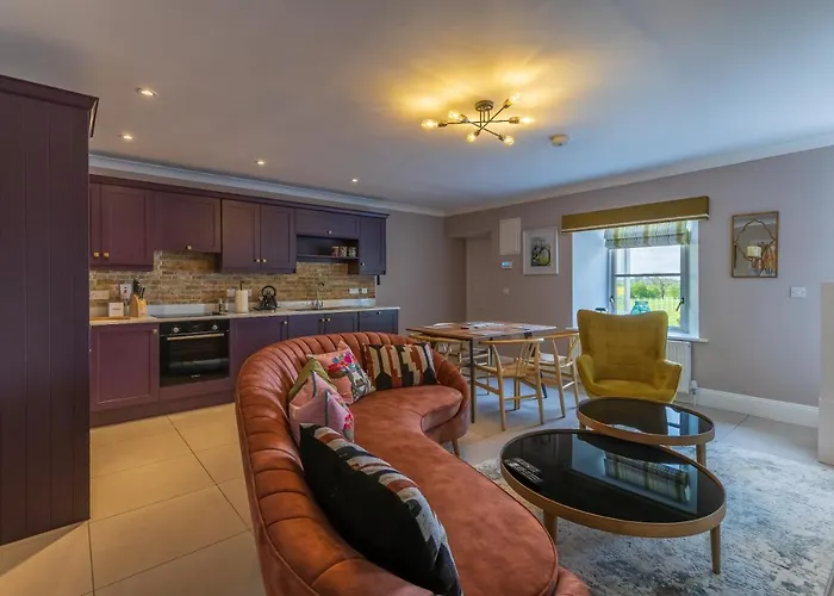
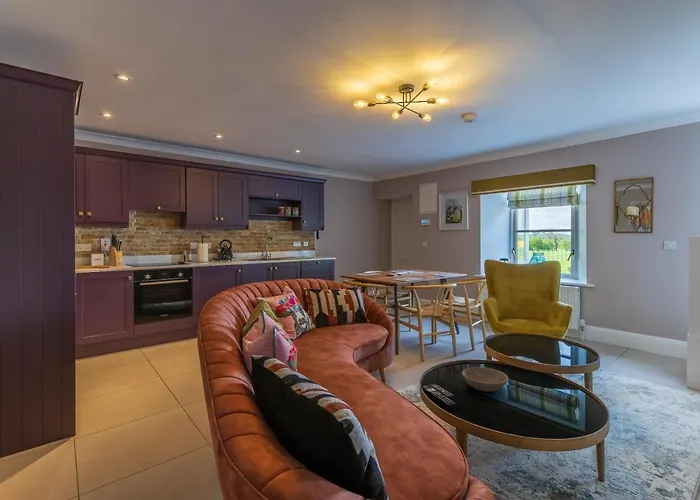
+ bowl [461,366,509,393]
